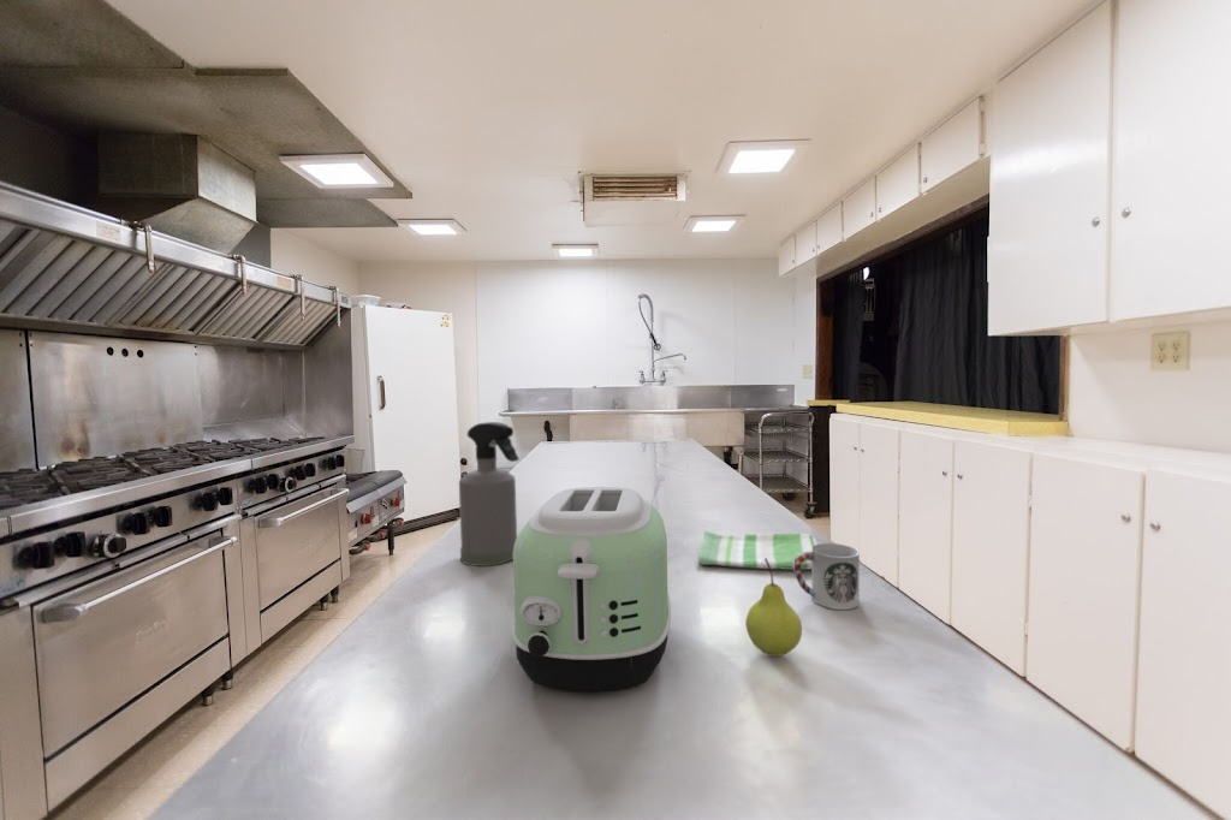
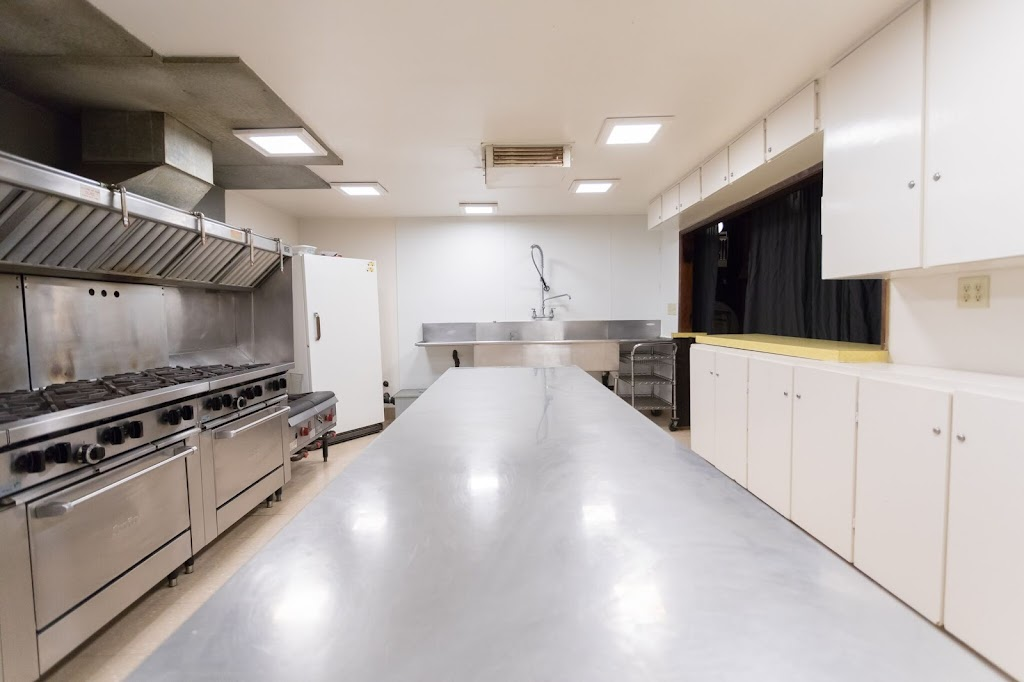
- fruit [744,558,803,658]
- spray bottle [458,421,521,568]
- toaster [511,486,672,695]
- cup [792,542,861,611]
- dish towel [697,530,819,571]
